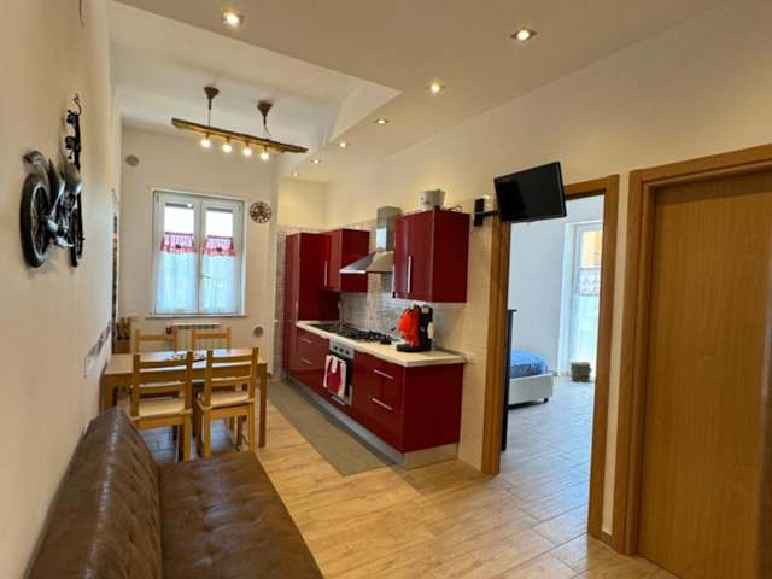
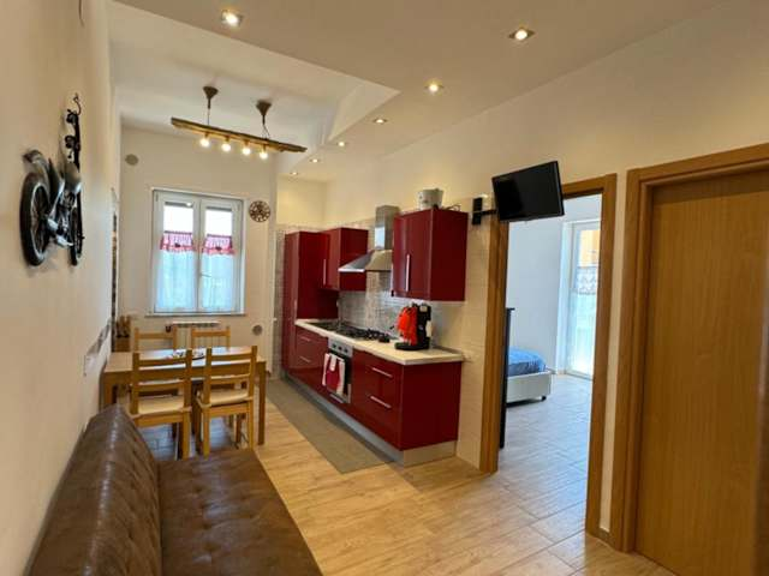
- bag [569,361,593,384]
